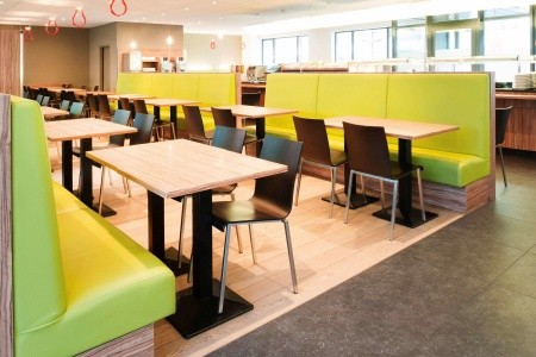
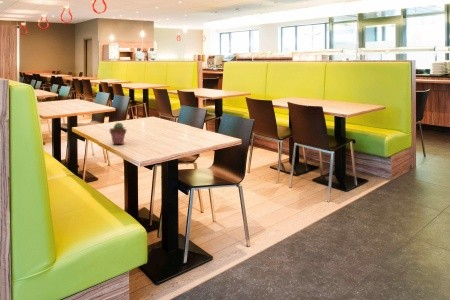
+ potted succulent [109,121,128,145]
